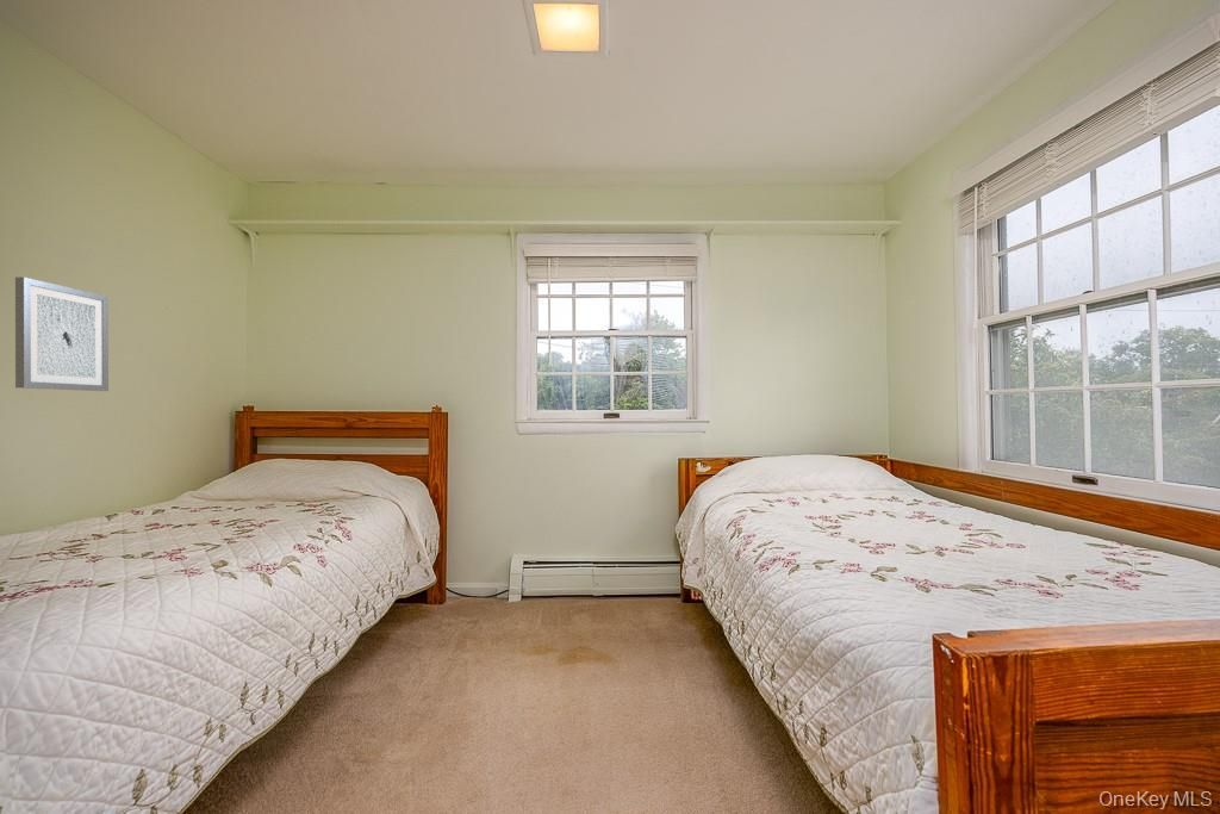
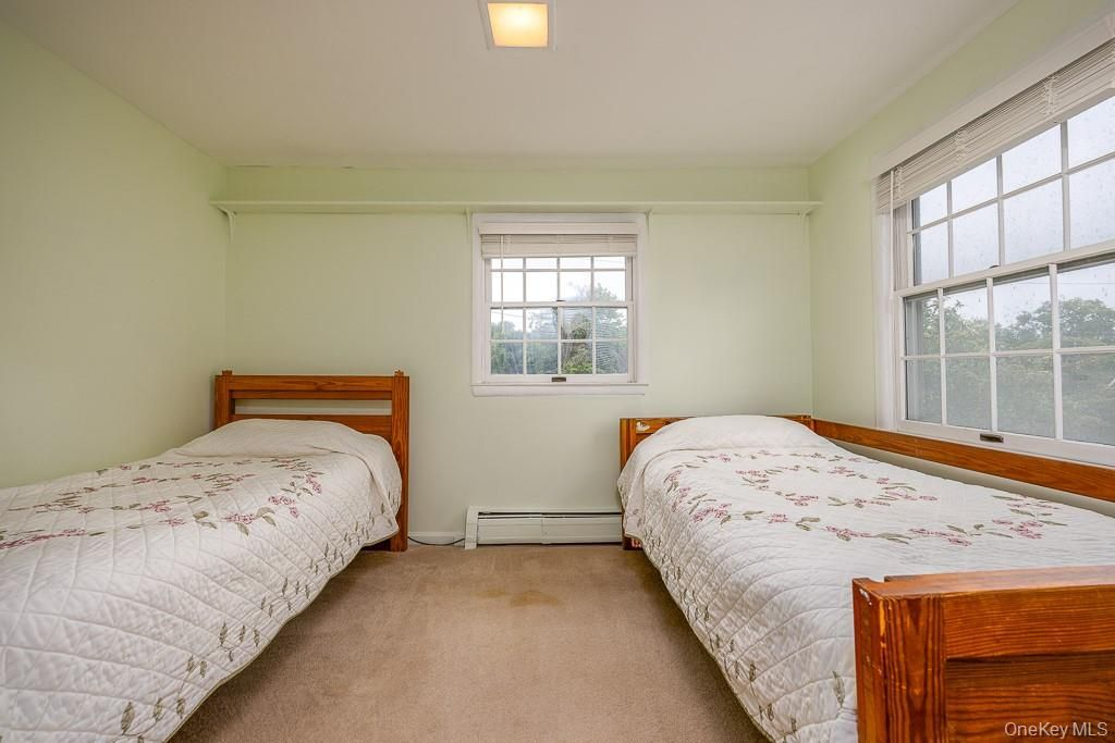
- wall art [14,276,110,392]
